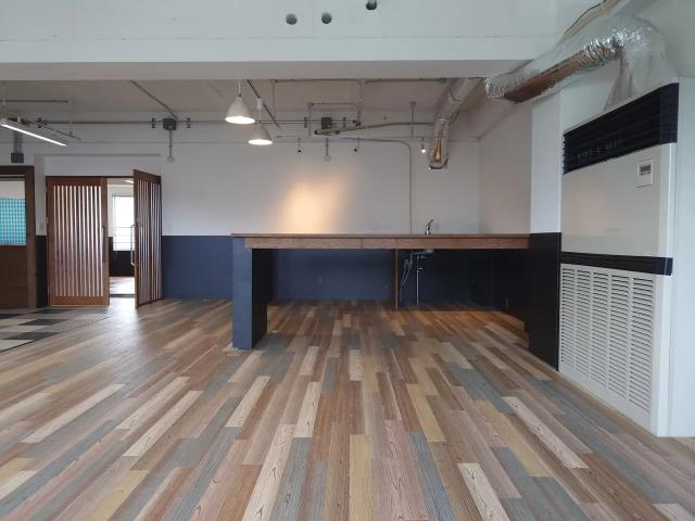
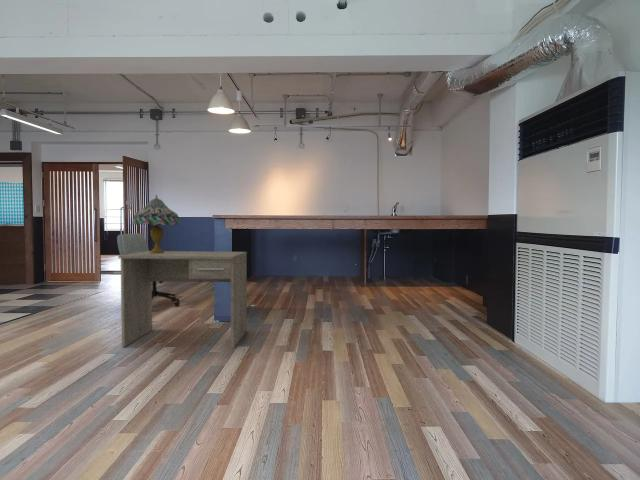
+ table lamp [131,193,181,254]
+ desk [117,250,248,349]
+ office chair [116,232,181,308]
